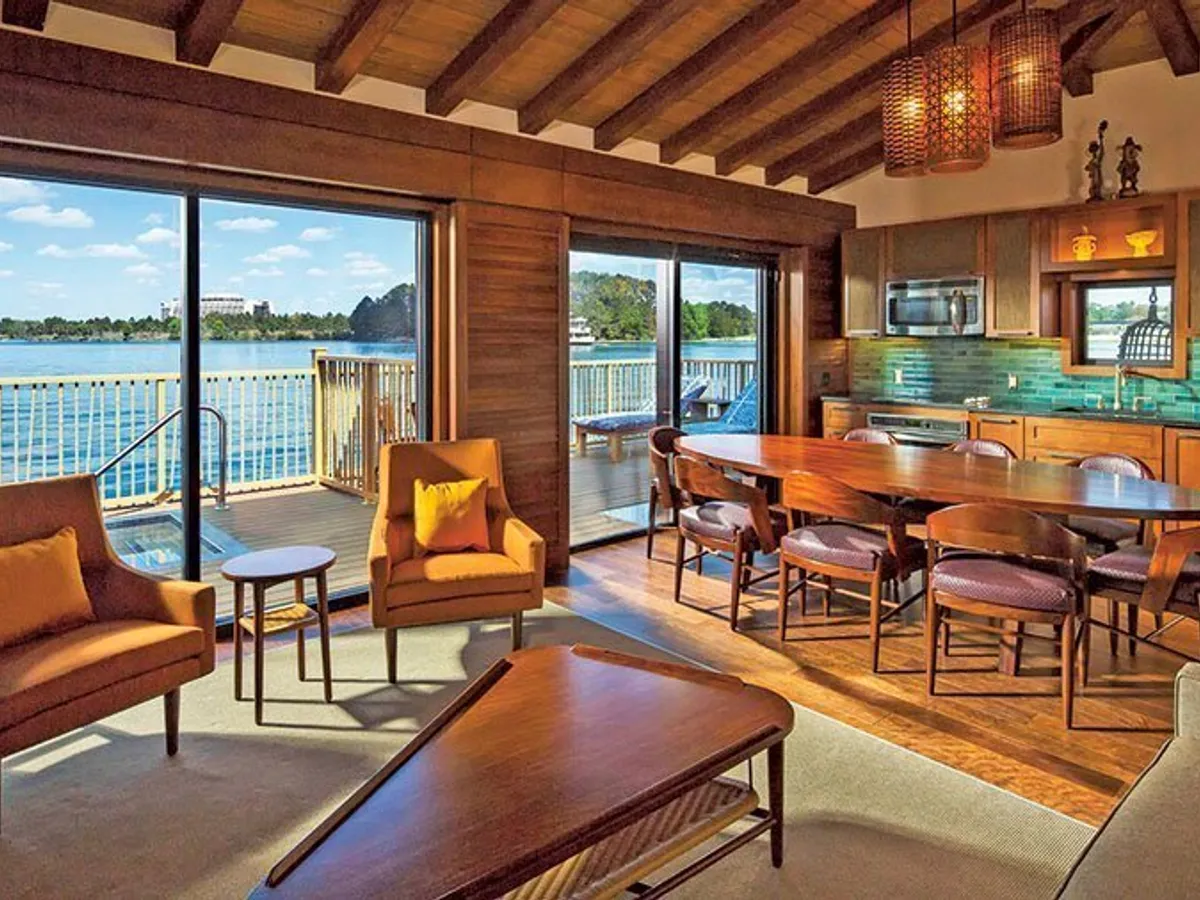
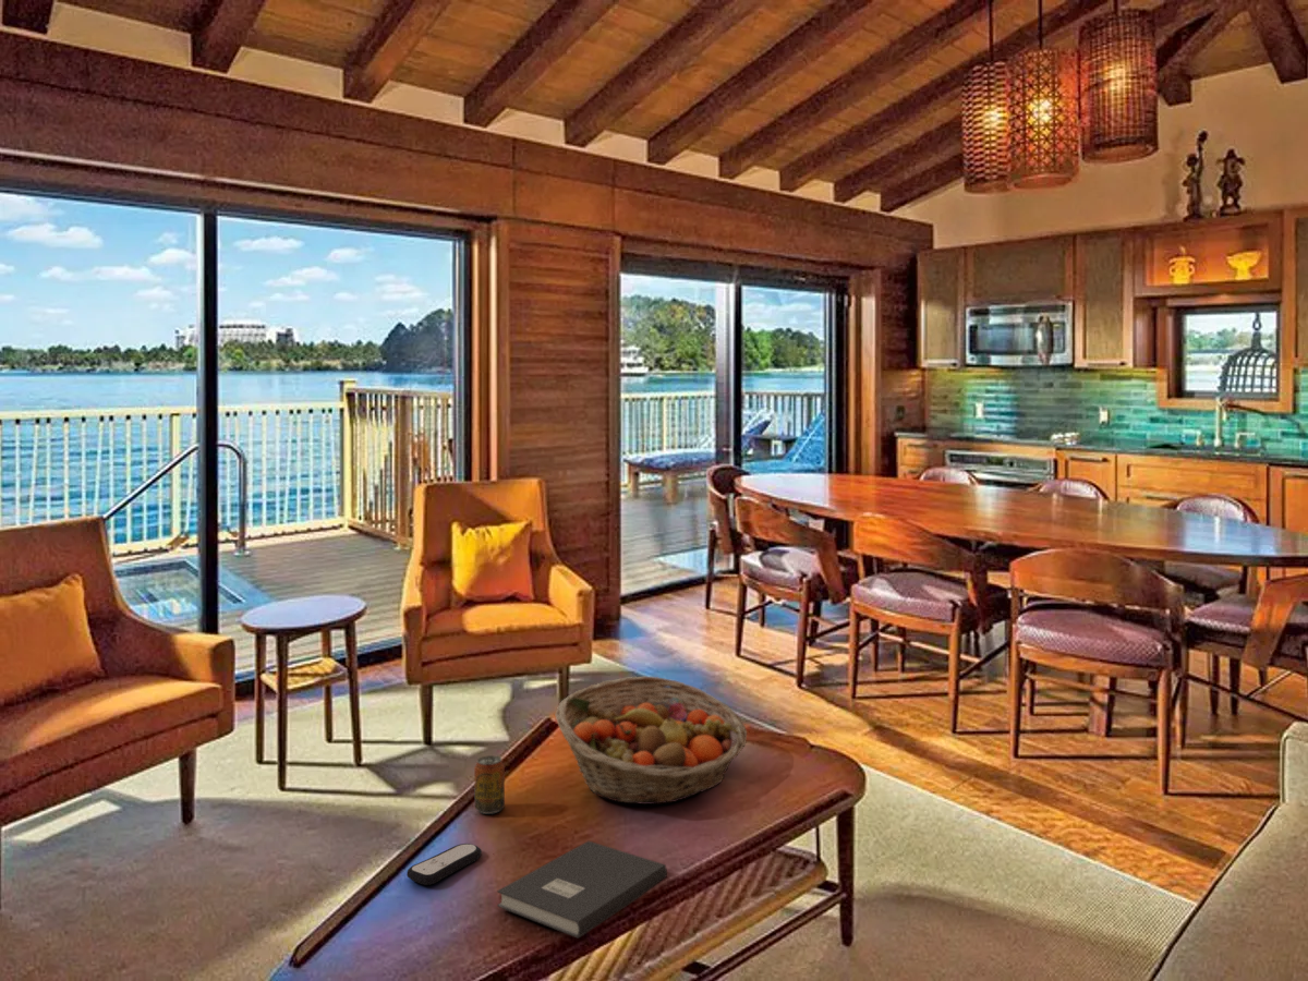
+ fruit basket [555,676,748,806]
+ book [496,840,668,940]
+ remote control [405,843,483,886]
+ beverage can [473,754,506,815]
